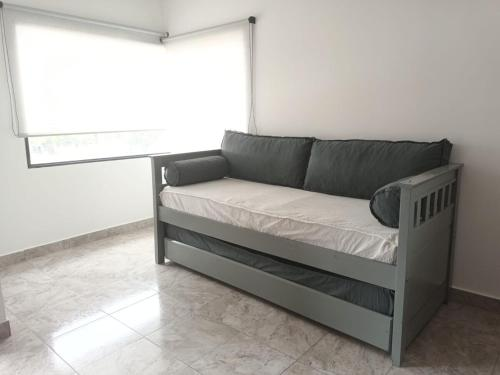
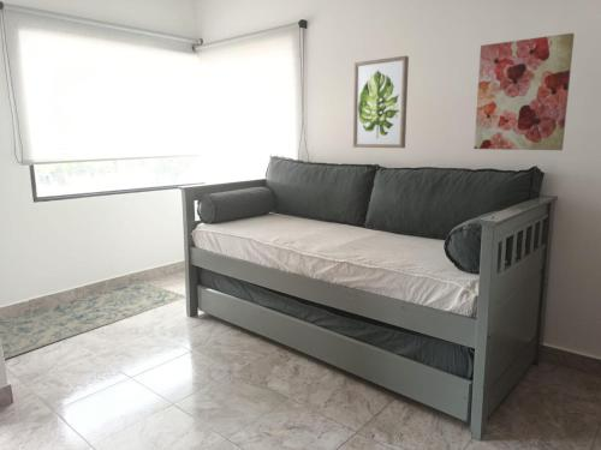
+ wall art [352,55,410,149]
+ rug [0,280,186,360]
+ wall art [472,32,576,151]
